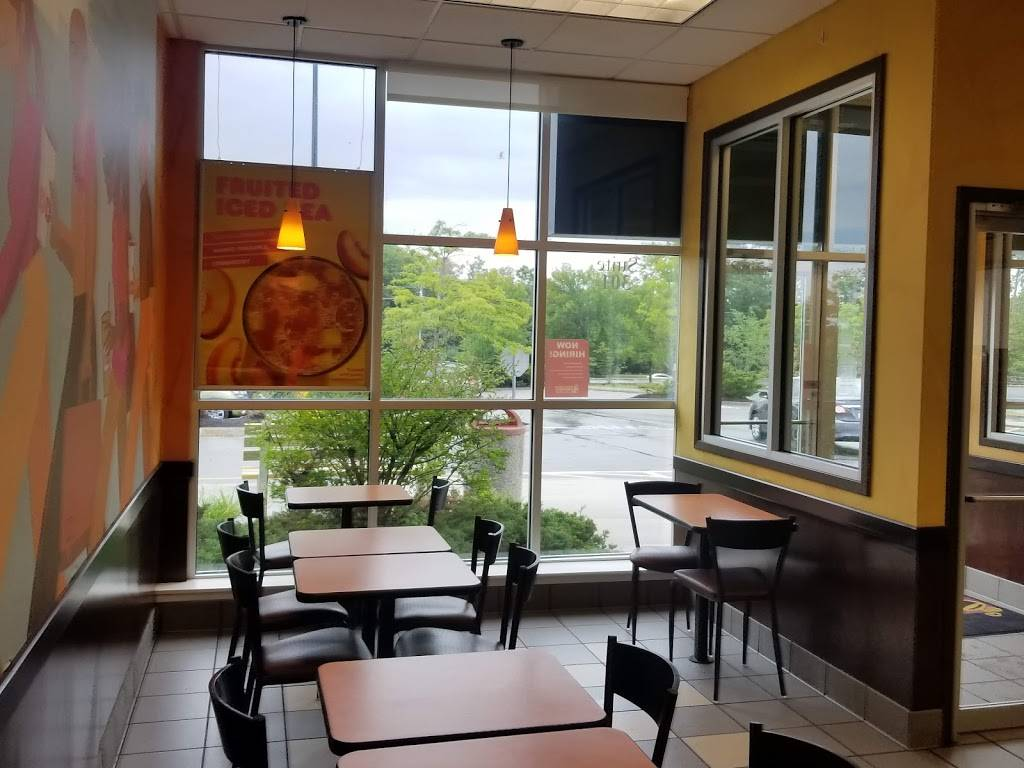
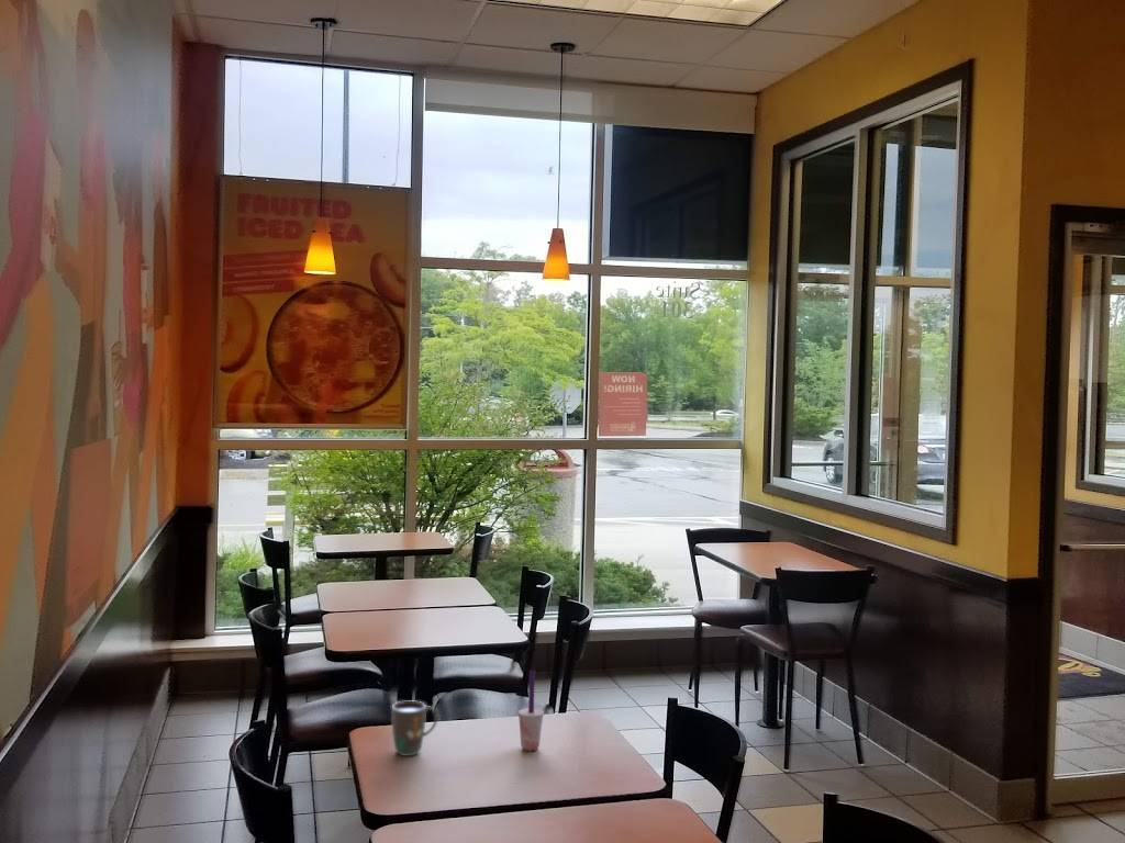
+ mug [391,700,438,757]
+ beverage cup [517,668,545,752]
